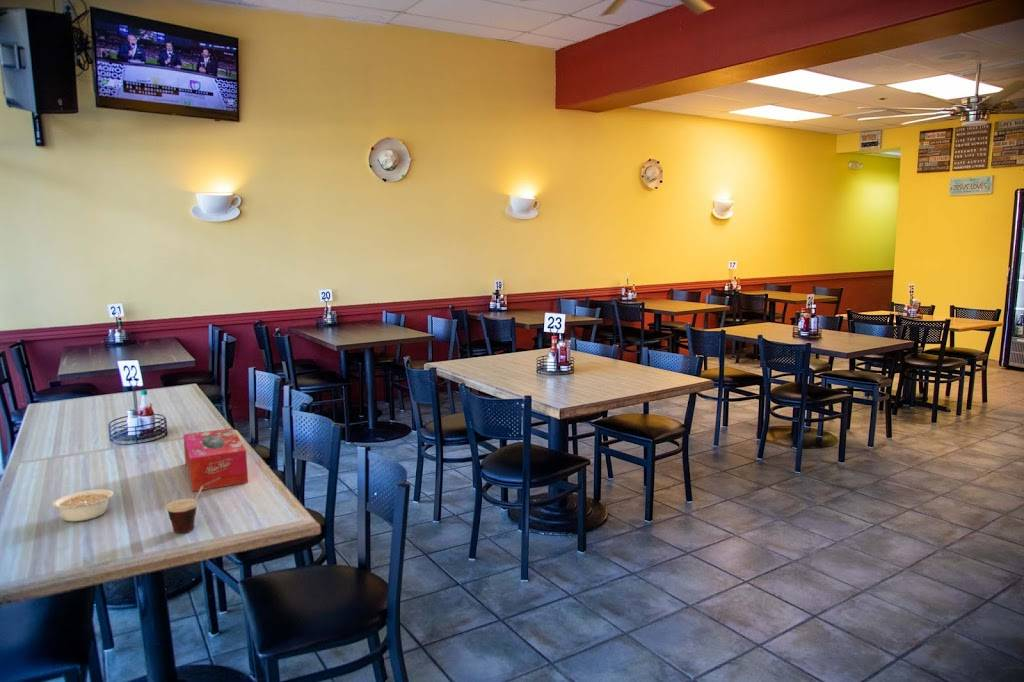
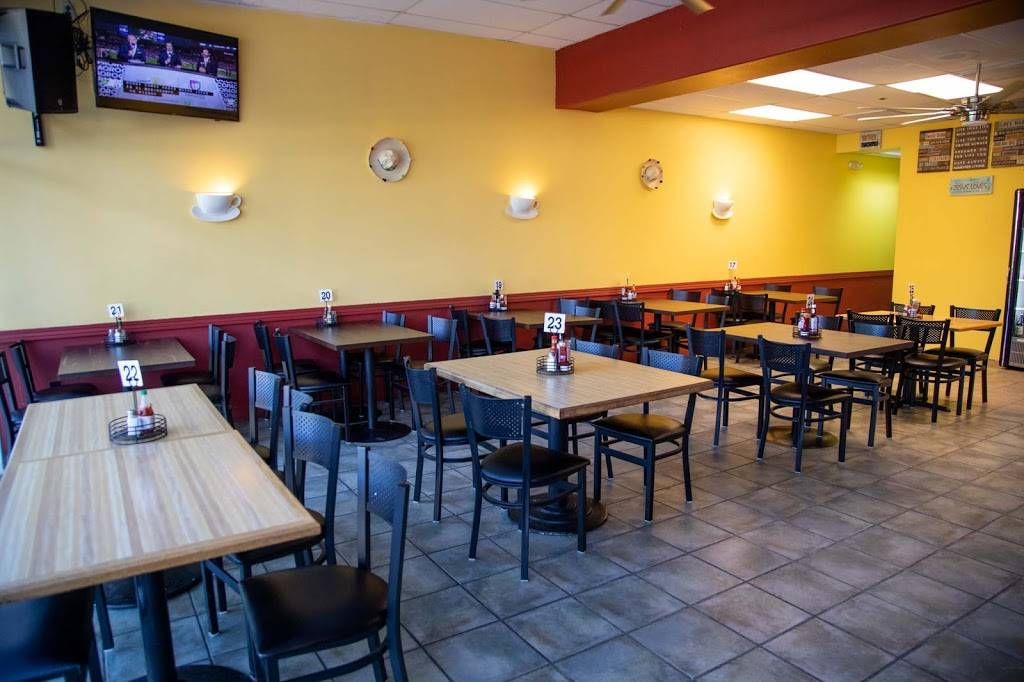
- legume [51,489,121,522]
- tissue box [182,427,249,492]
- cup [165,477,220,534]
